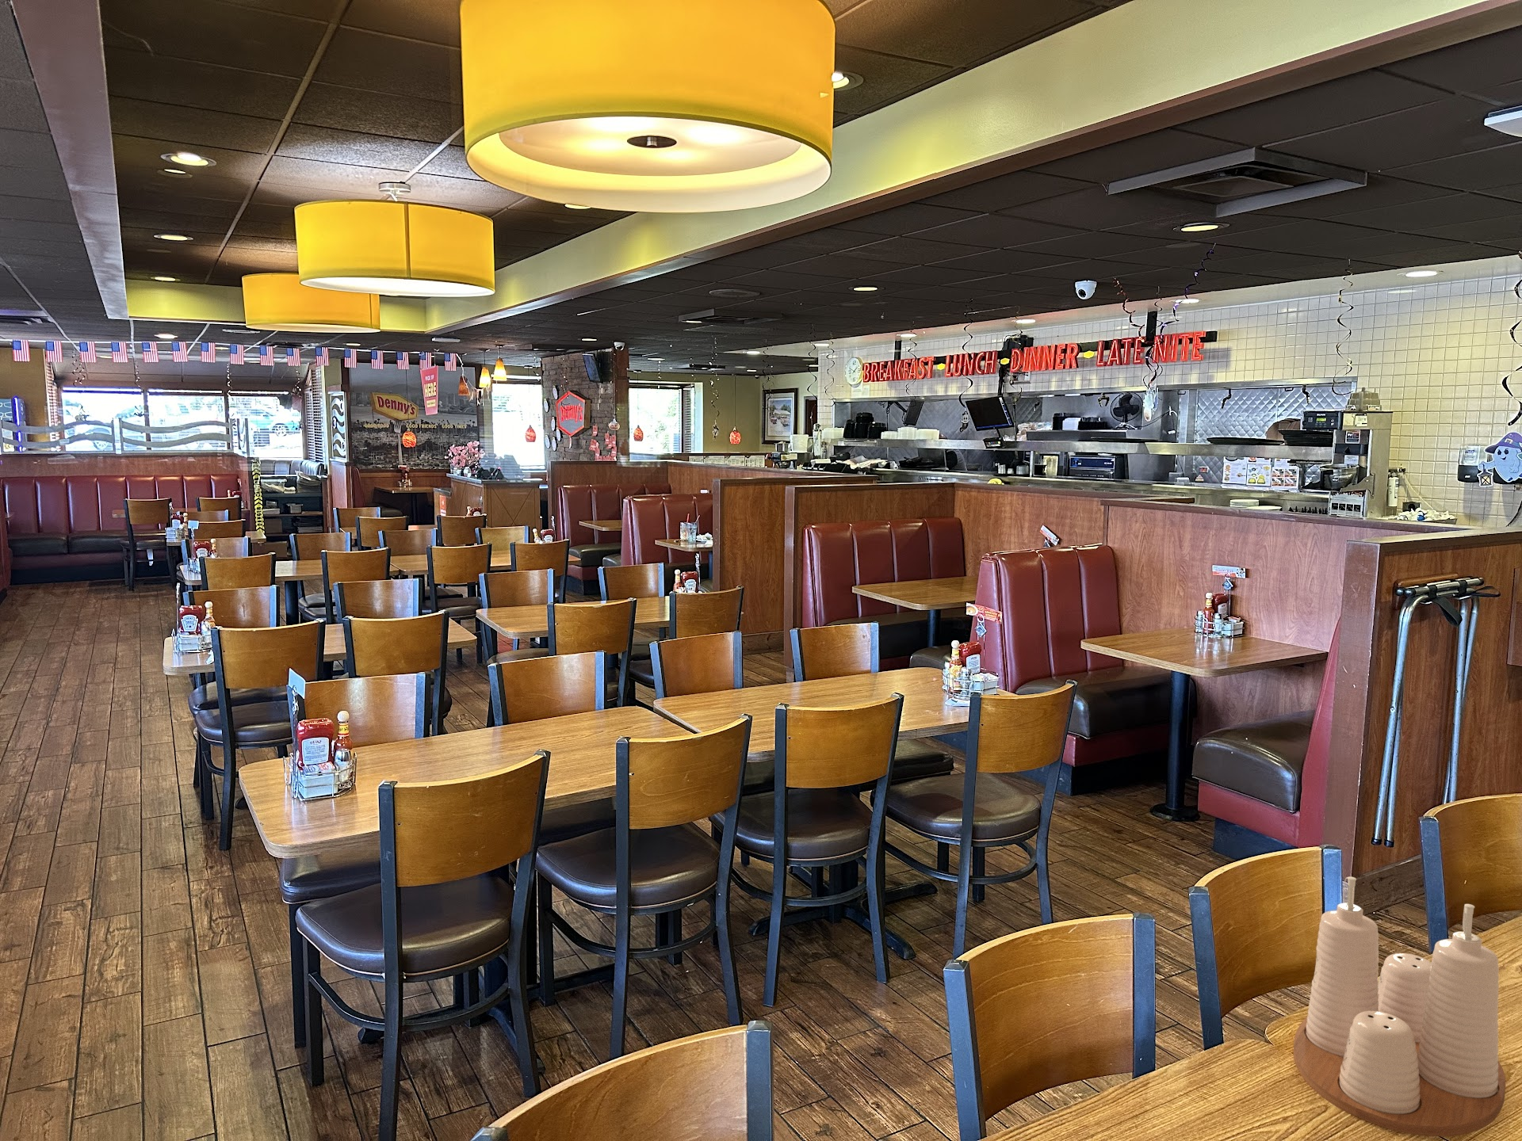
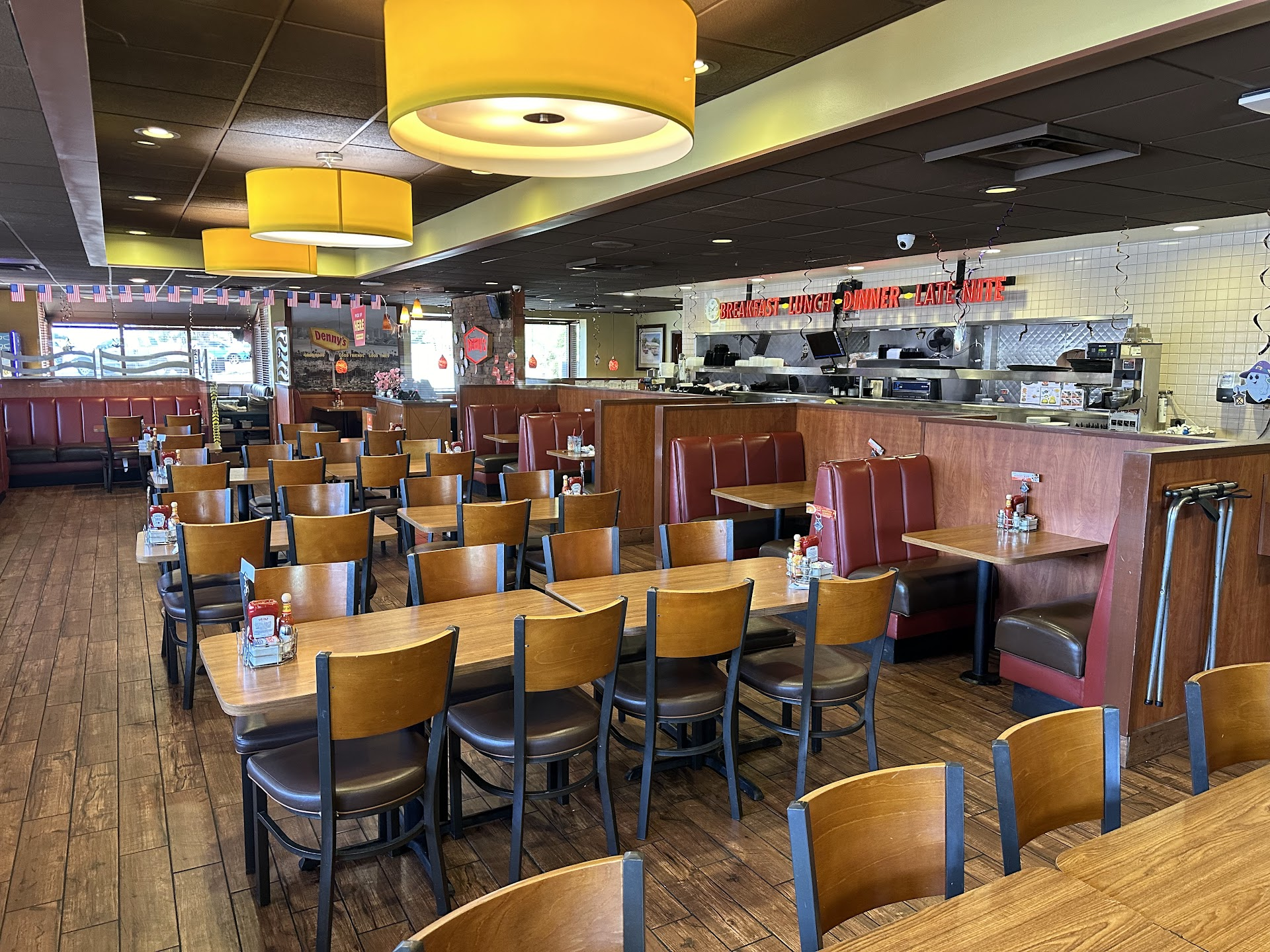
- condiment set [1293,876,1506,1137]
